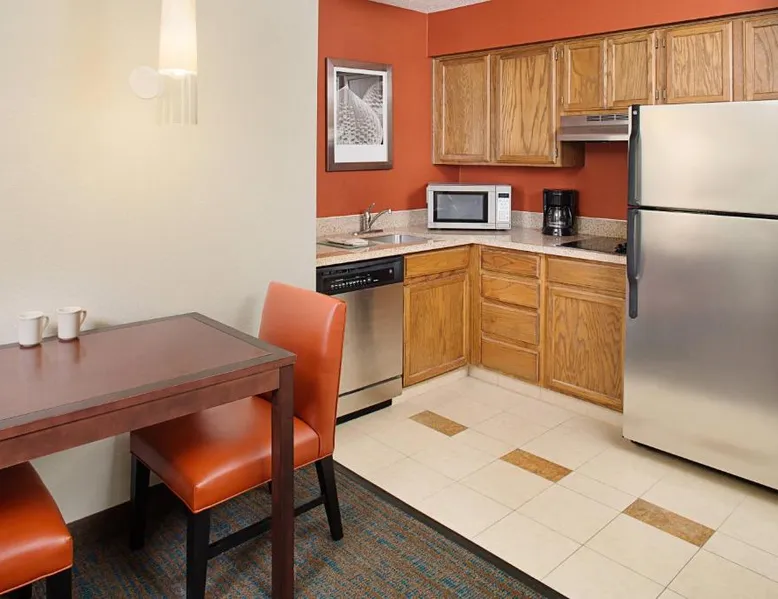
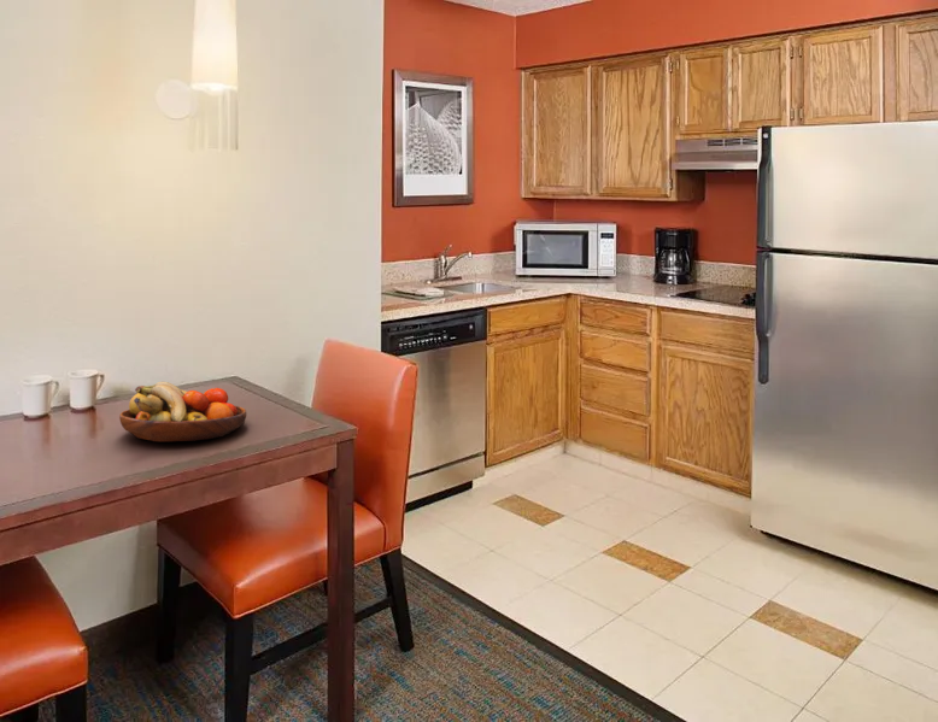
+ fruit bowl [118,381,247,442]
